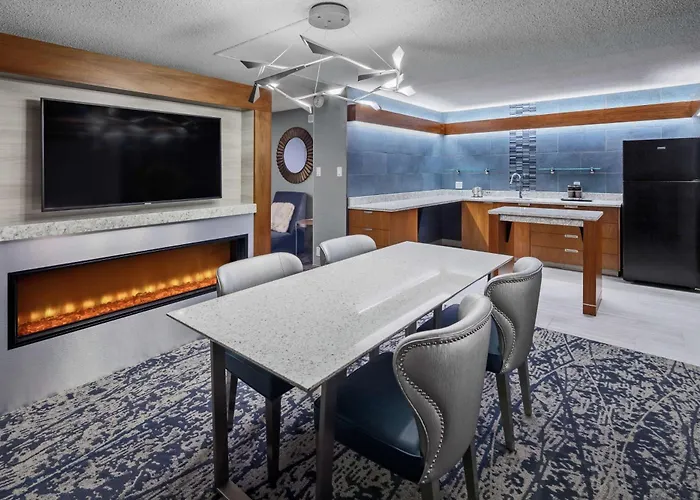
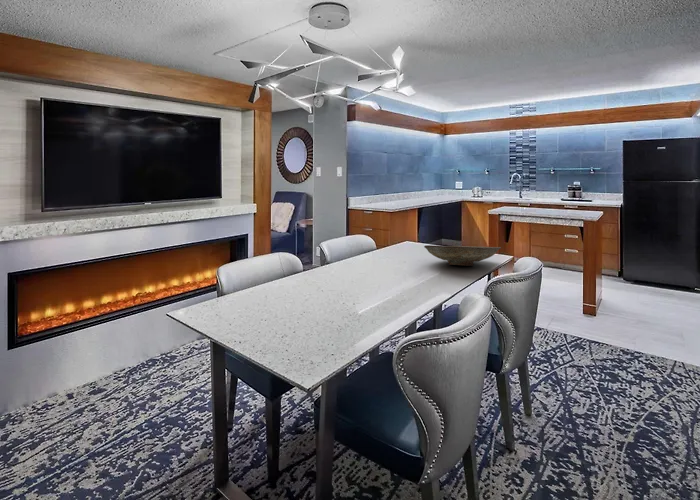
+ decorative bowl [423,244,502,267]
